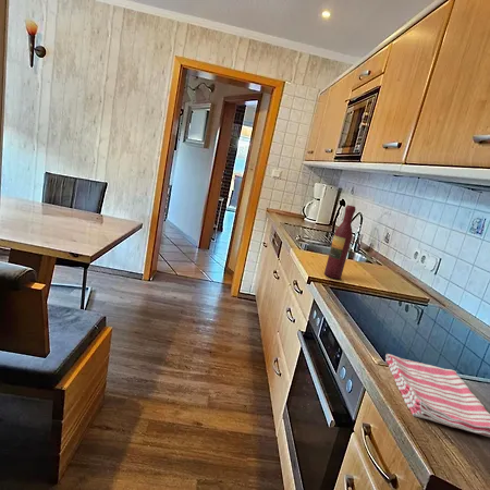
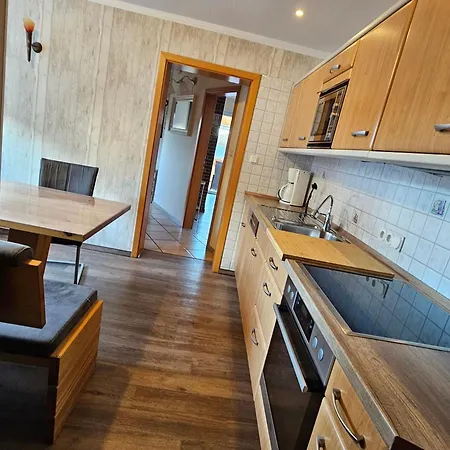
- dish towel [384,353,490,438]
- wine bottle [323,204,356,280]
